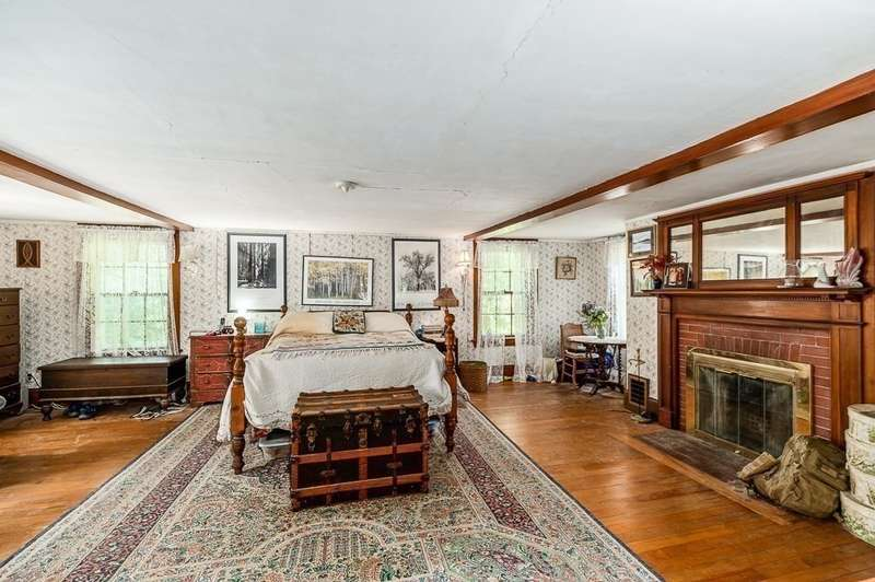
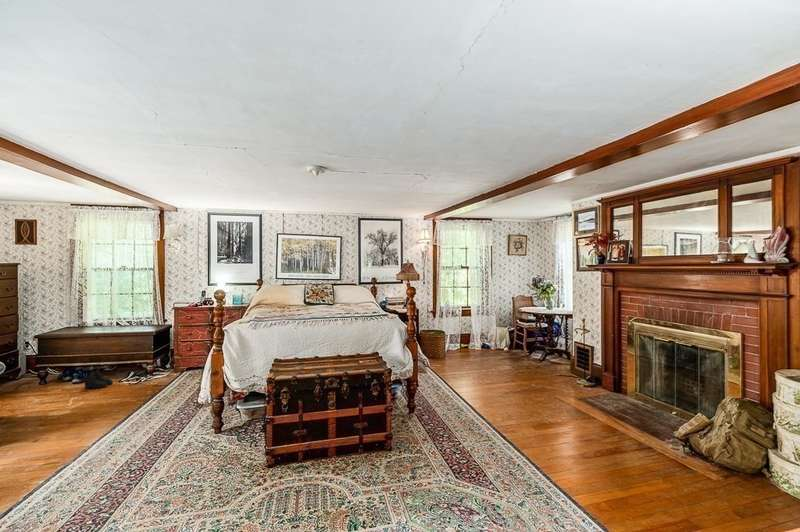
+ boots [82,369,114,389]
